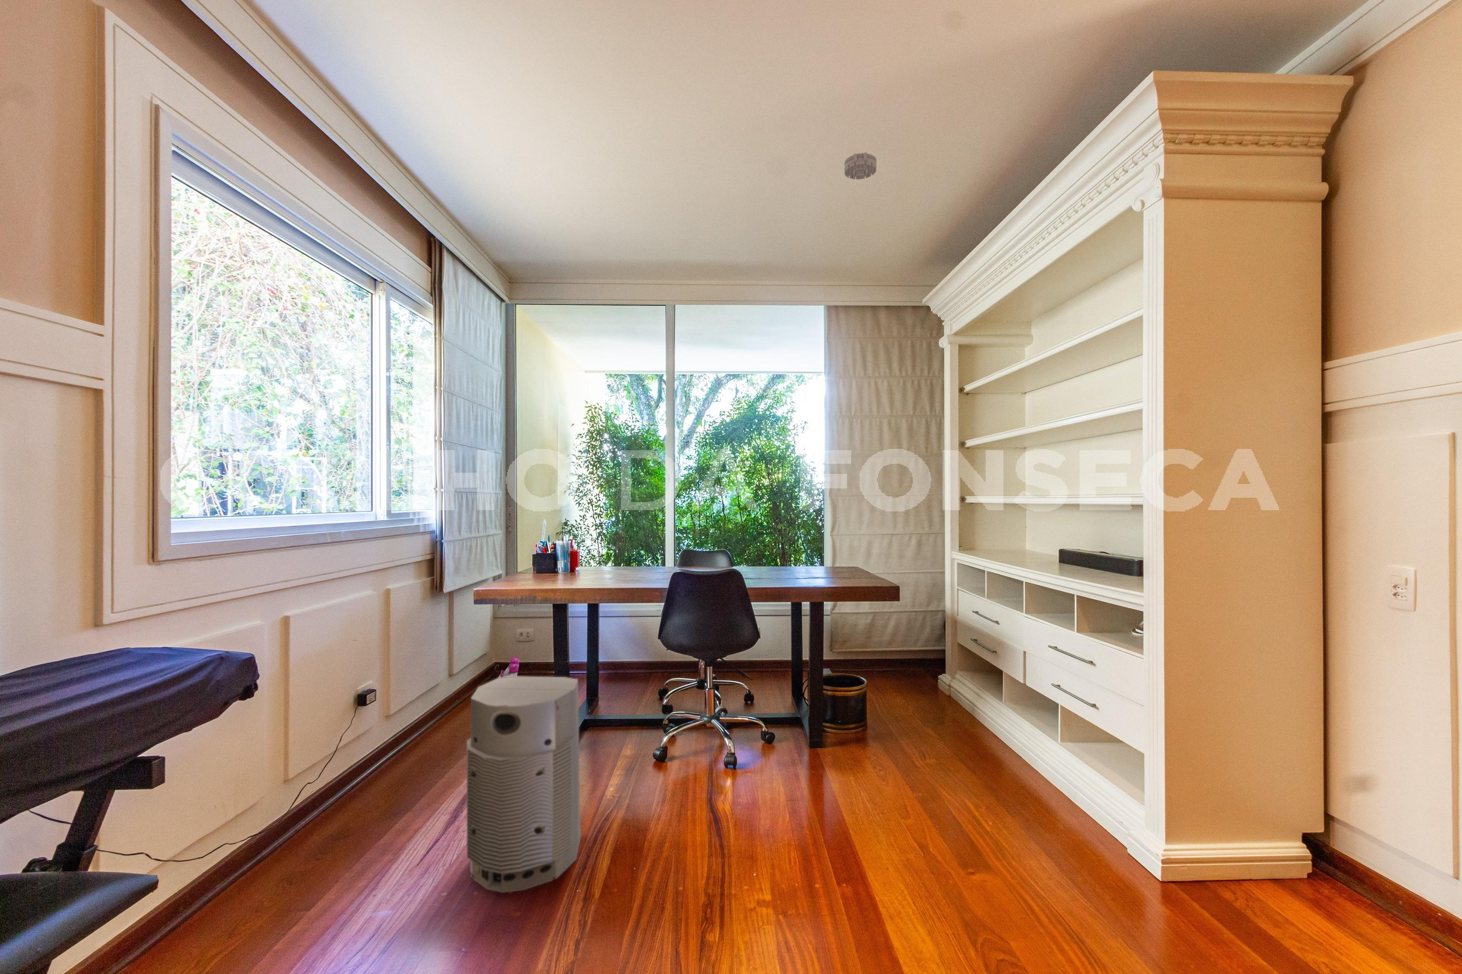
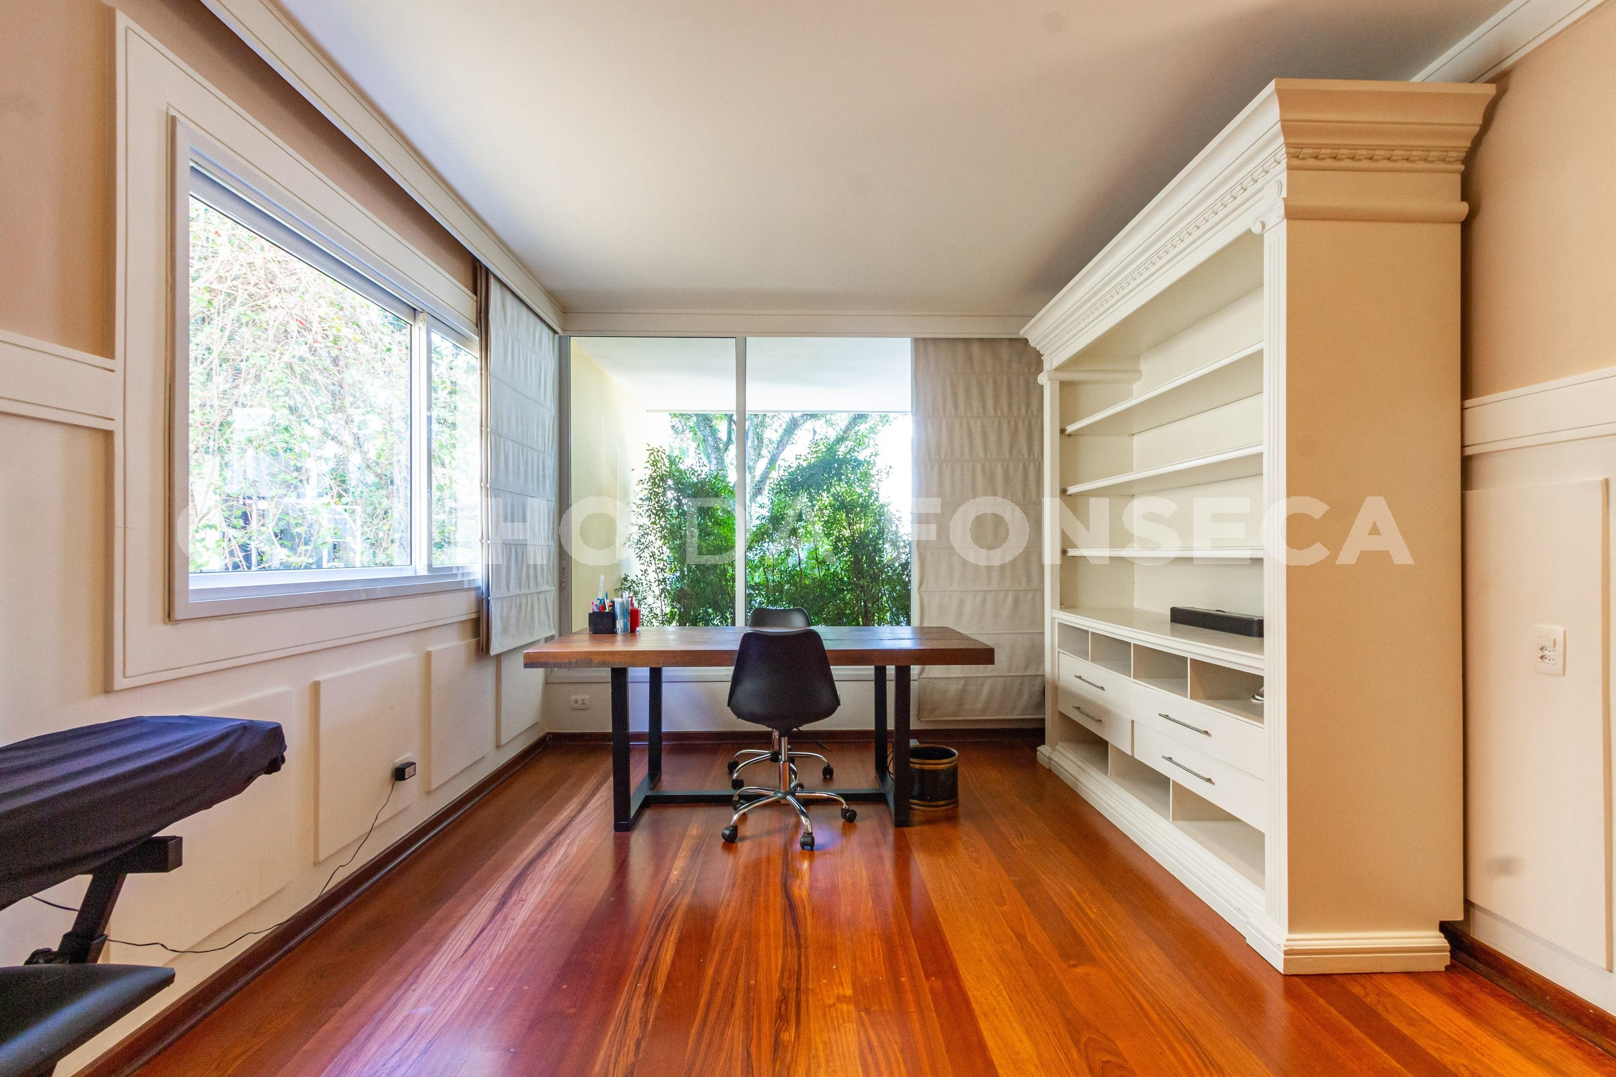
- smoke detector [844,152,877,180]
- boots [497,657,520,678]
- air purifier [467,676,582,894]
